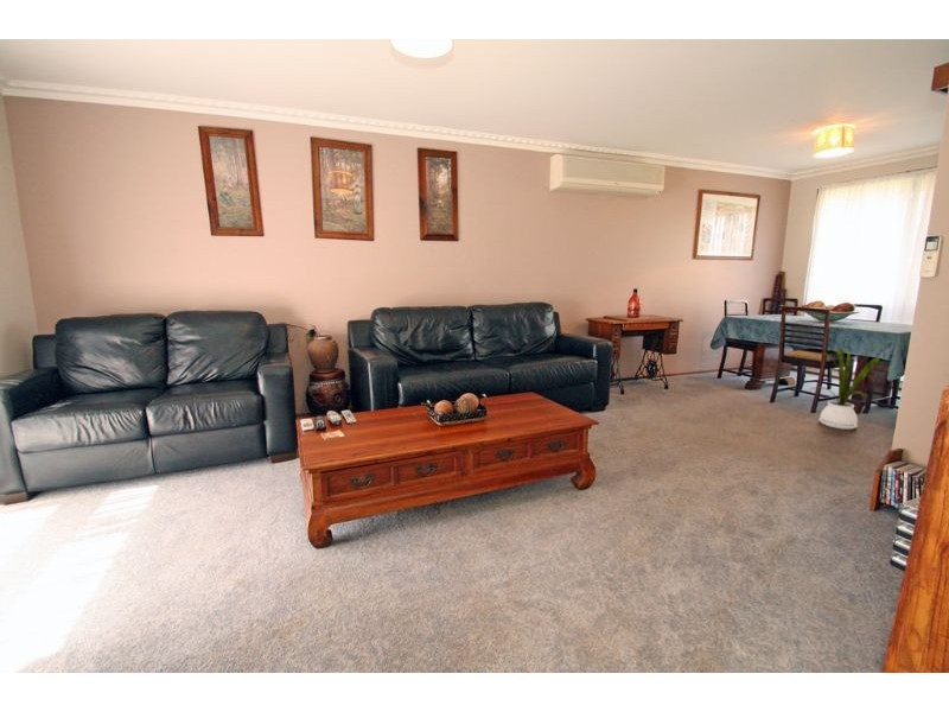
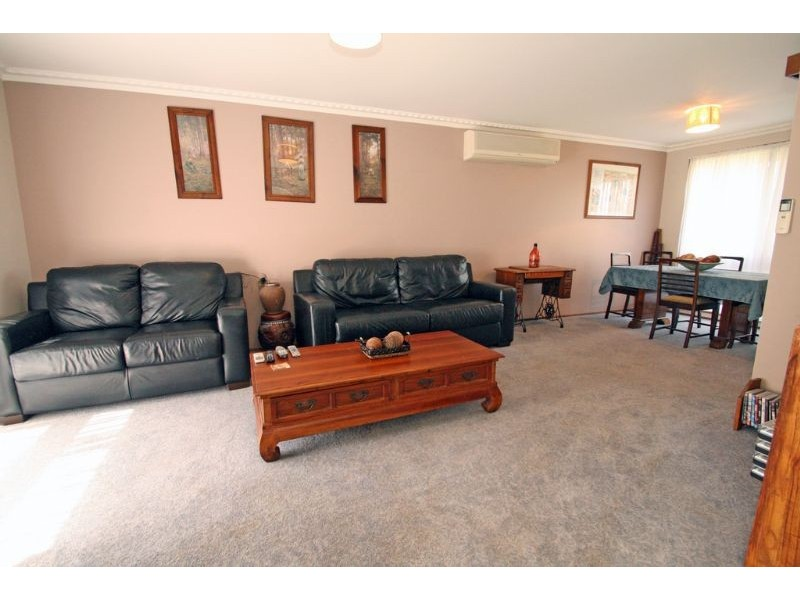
- house plant [808,339,897,431]
